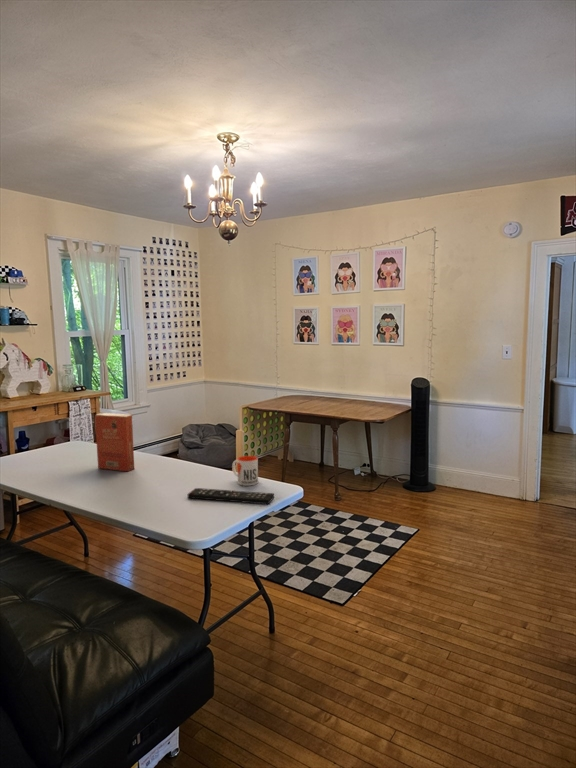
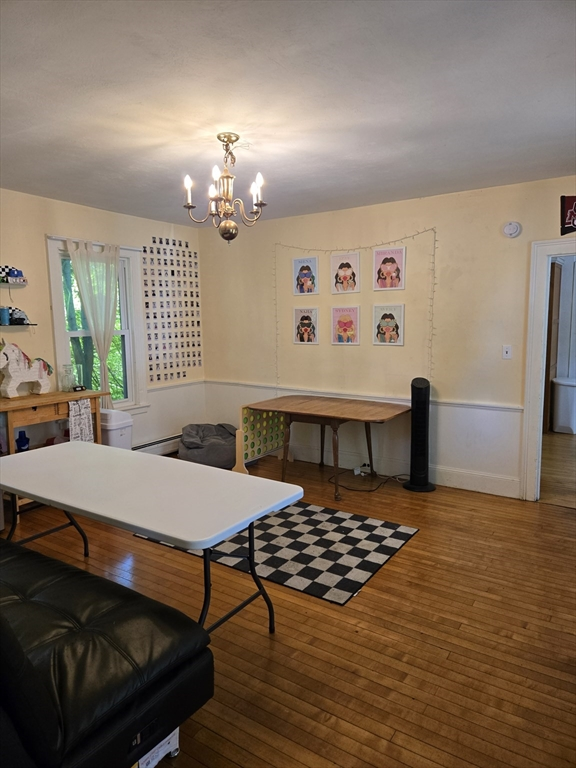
- mug [231,455,259,487]
- remote control [187,487,275,505]
- paperback book [94,412,136,472]
